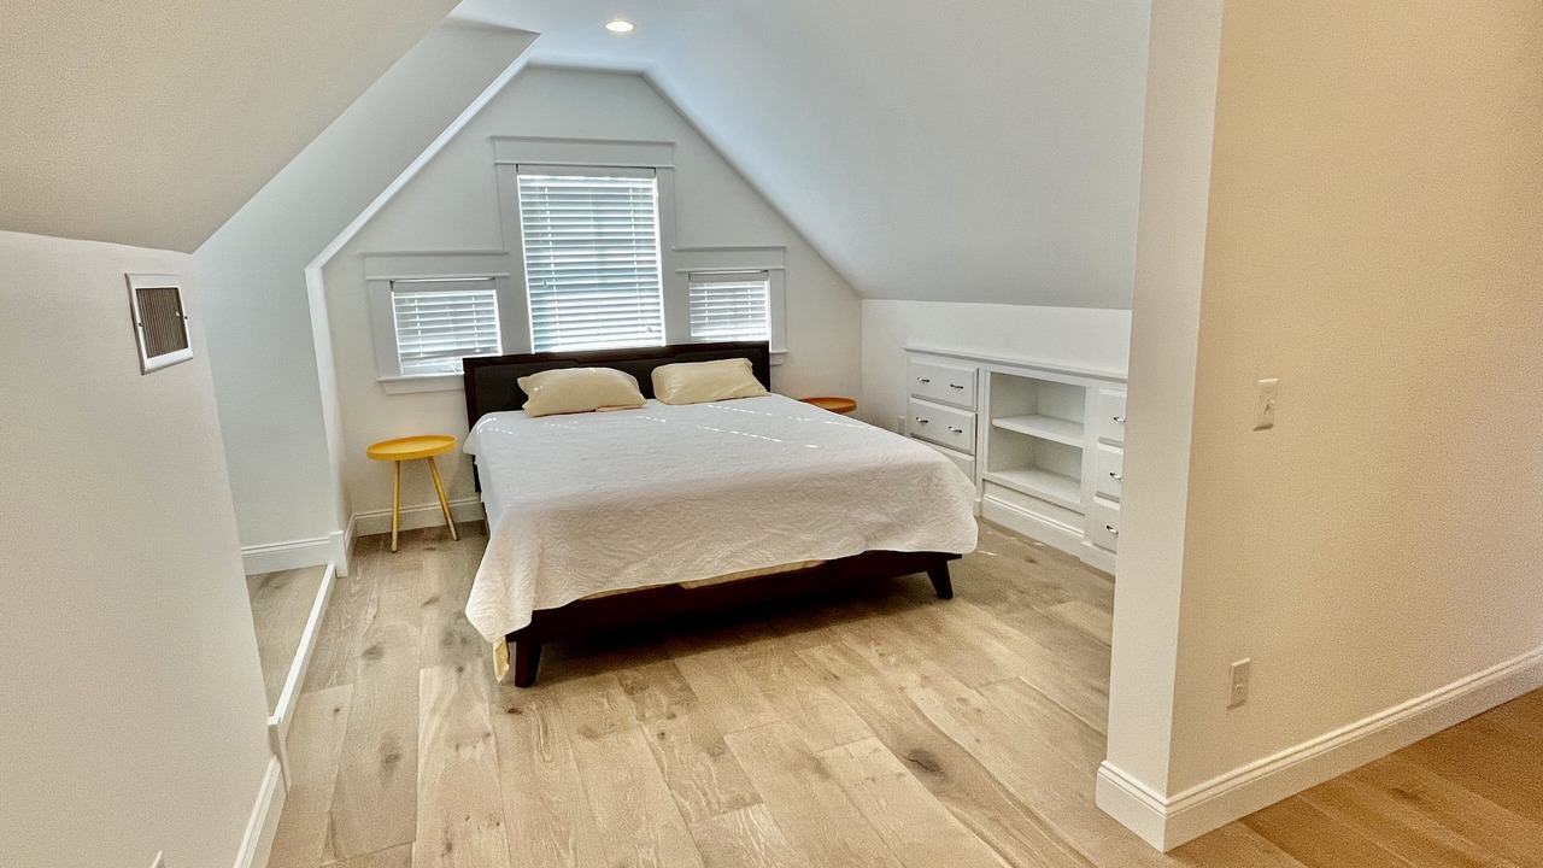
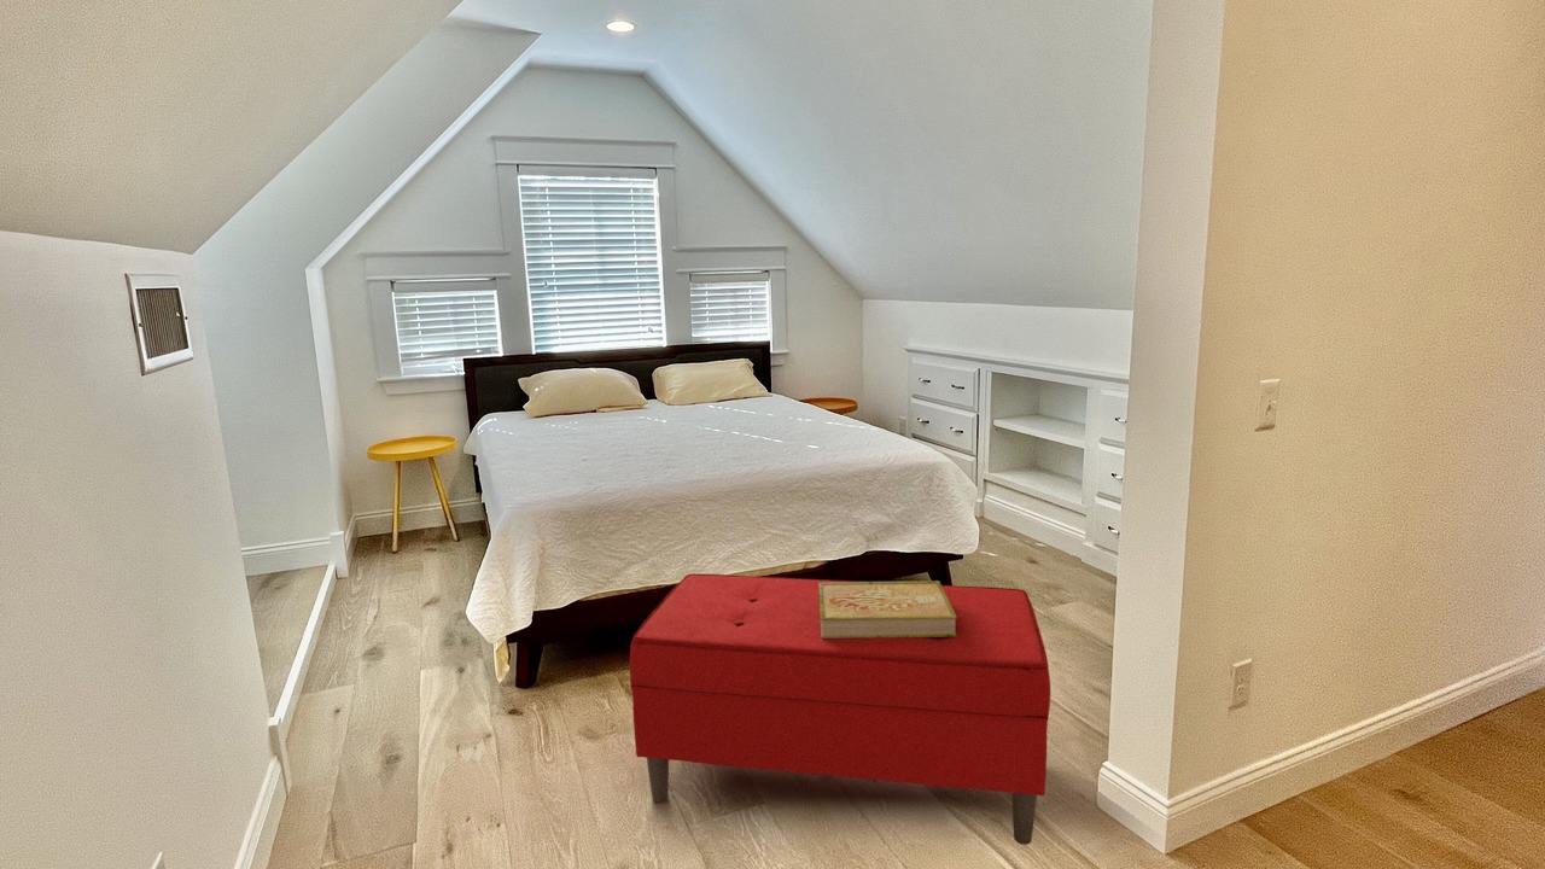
+ bench [629,573,1051,846]
+ decorative box [818,579,957,638]
